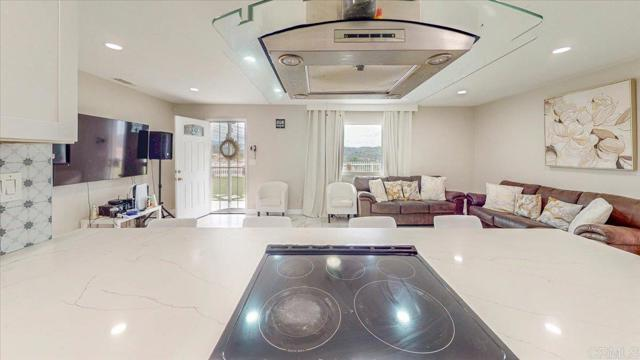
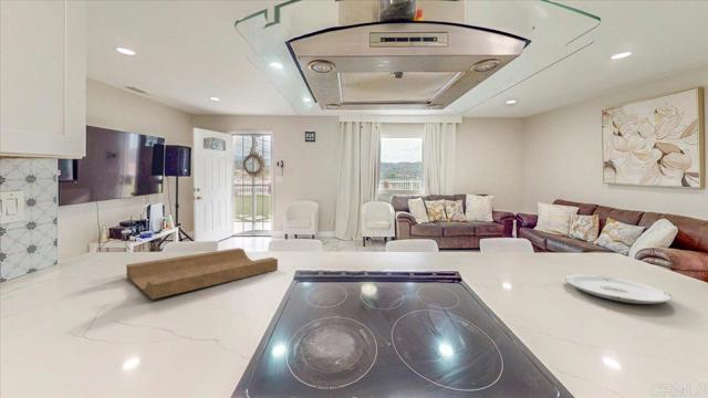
+ cutting board [125,247,279,301]
+ plate [564,273,674,305]
